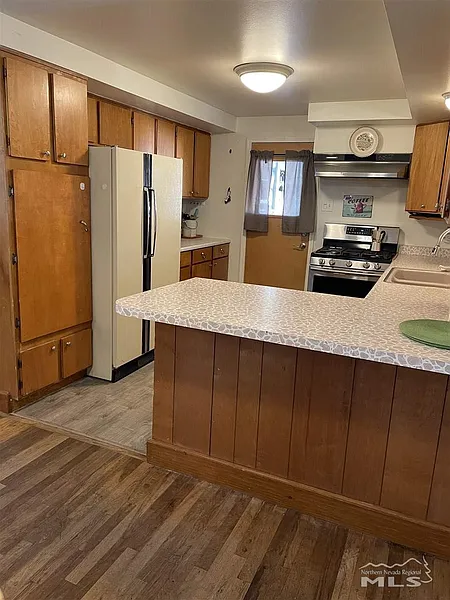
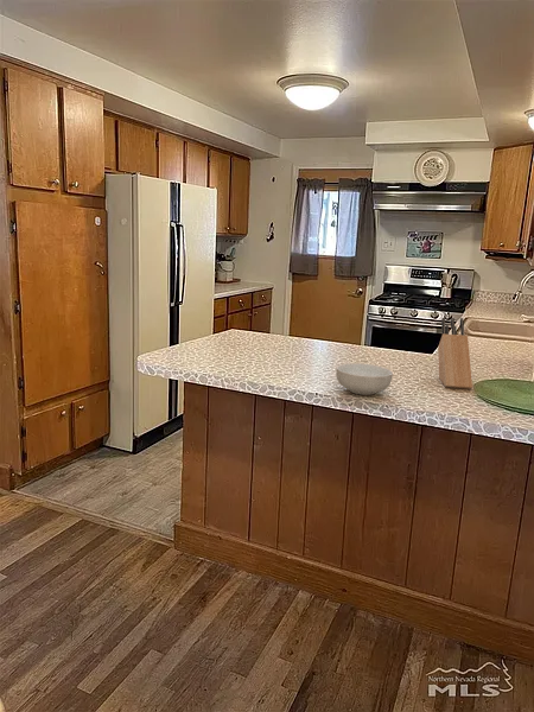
+ knife block [437,317,473,390]
+ cereal bowl [335,362,394,396]
